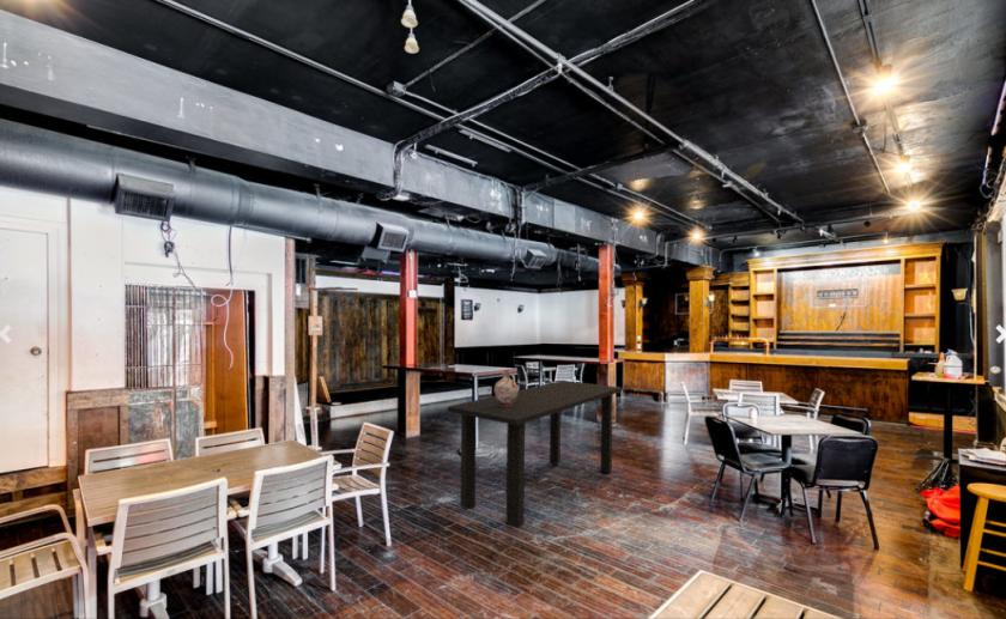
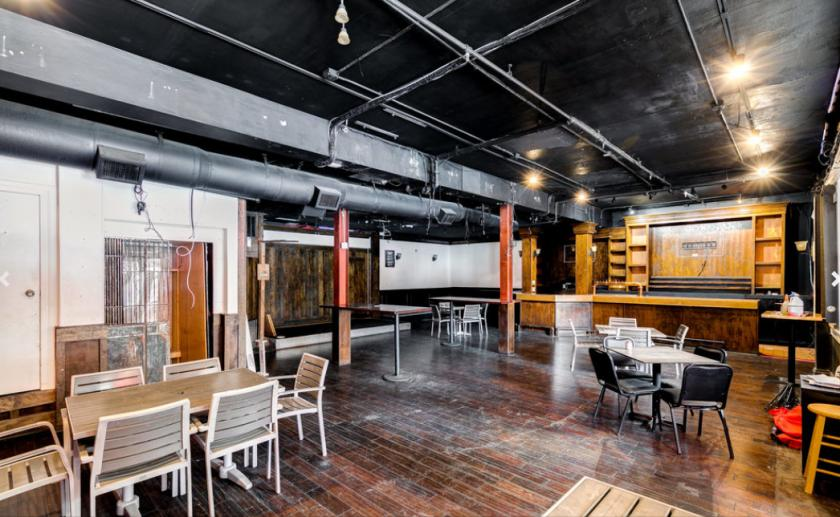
- ceramic jug [493,370,520,407]
- dining table [447,380,623,529]
